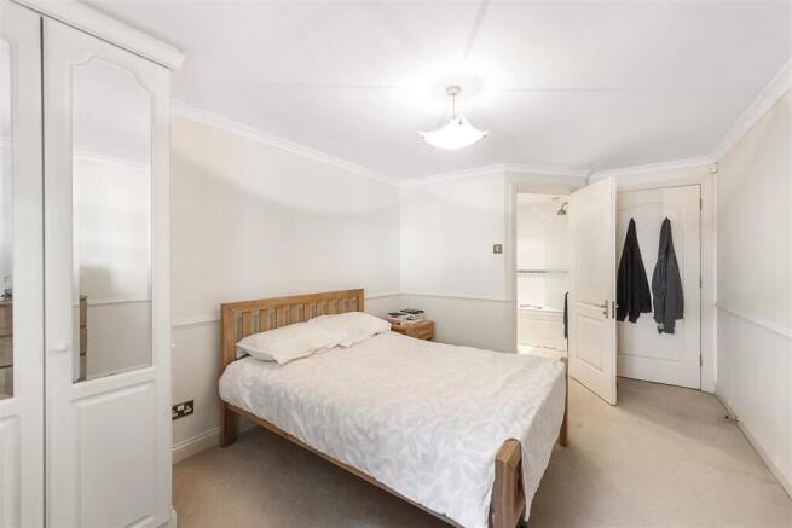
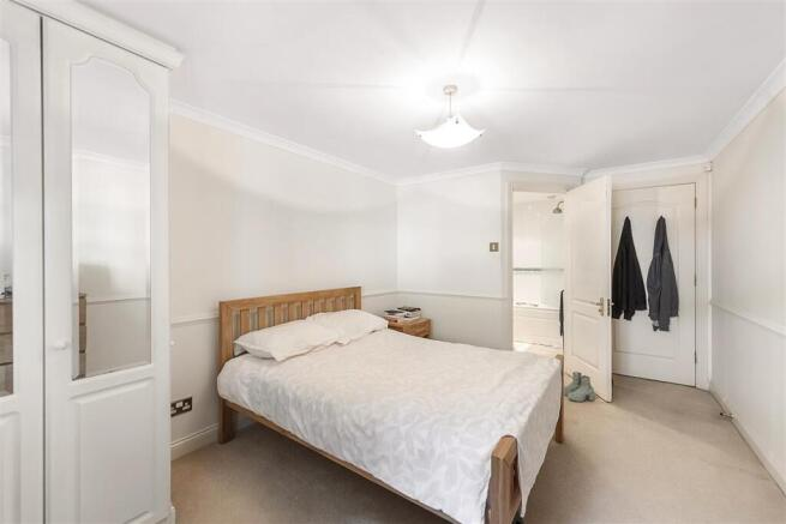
+ boots [563,371,595,403]
